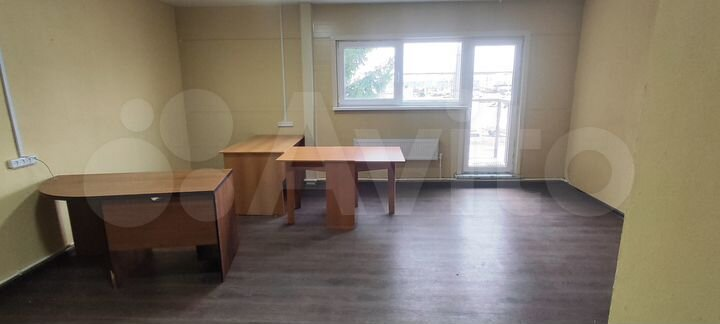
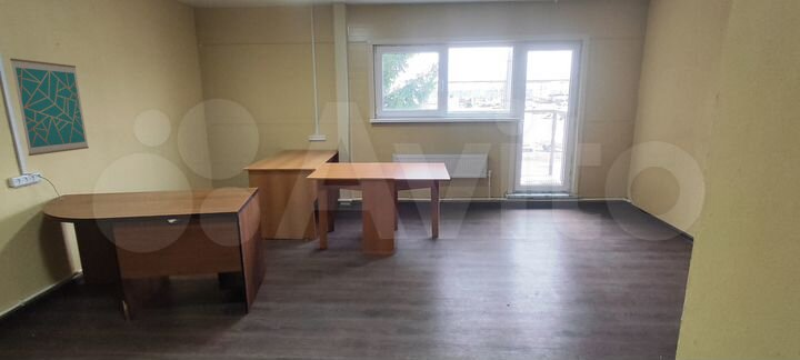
+ wall art [9,58,90,157]
